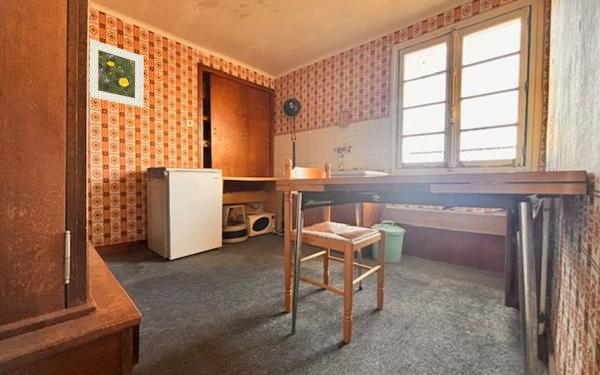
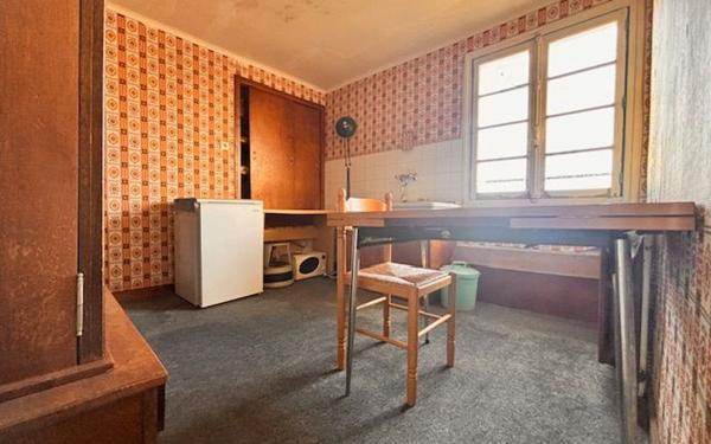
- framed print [89,38,145,108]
